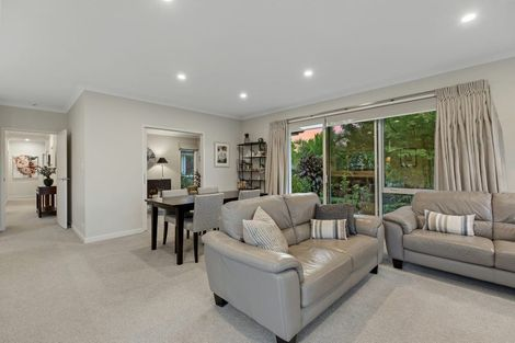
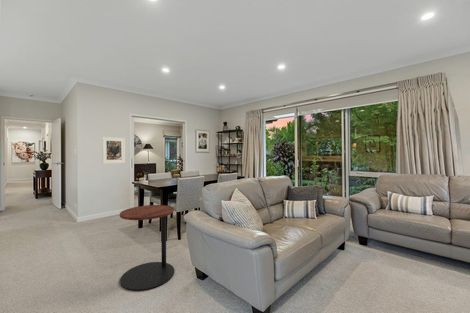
+ side table [119,204,175,292]
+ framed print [101,136,126,165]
